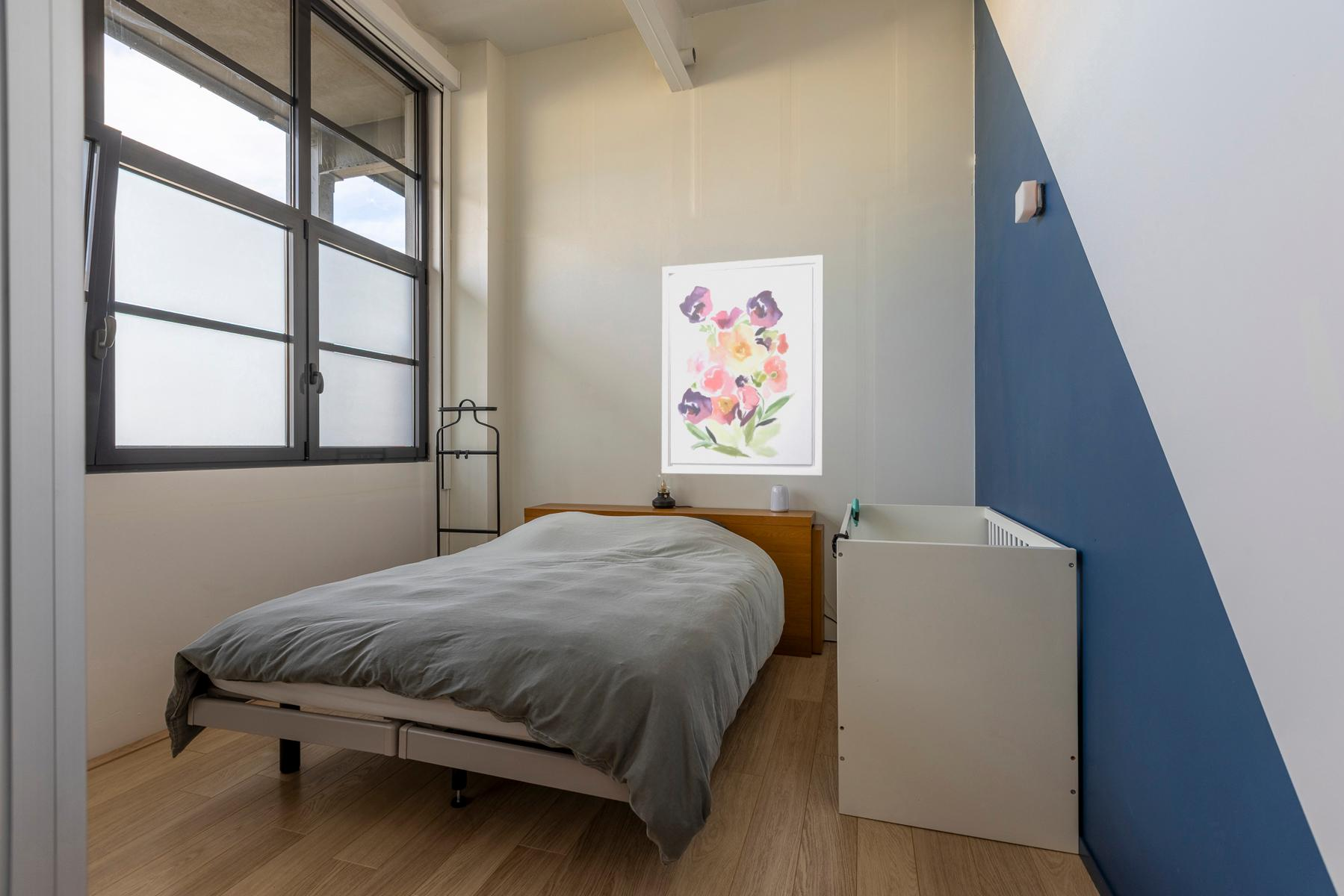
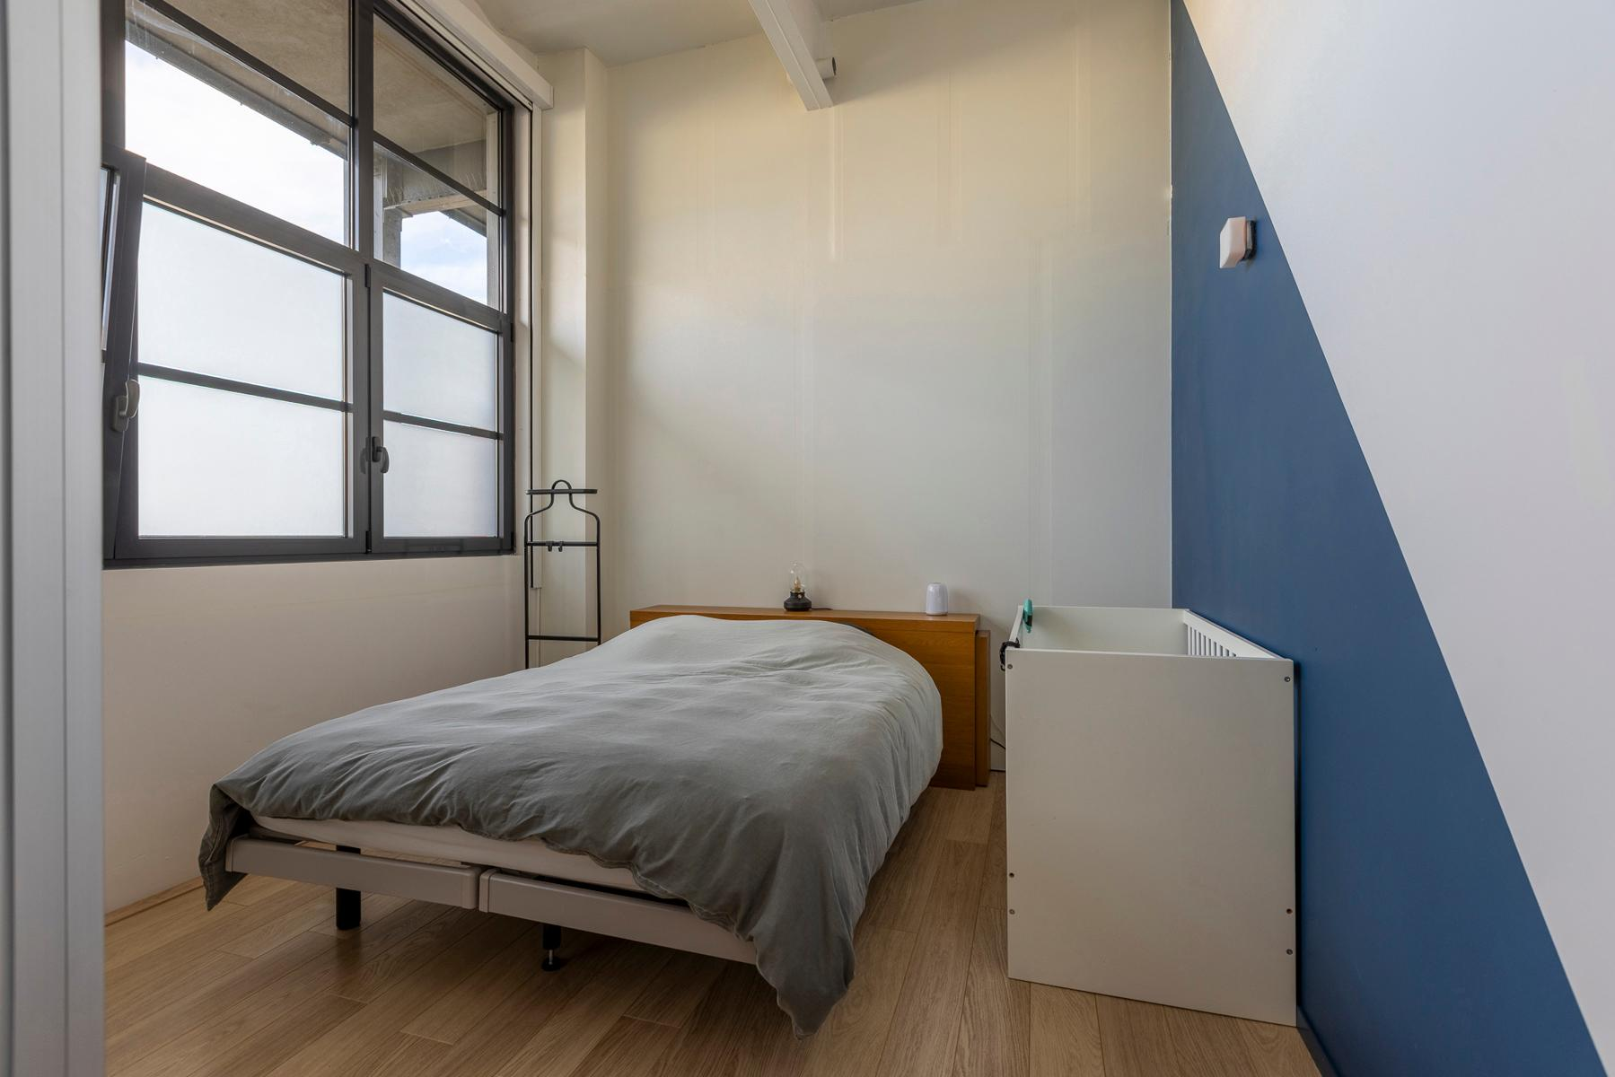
- wall art [661,254,824,476]
